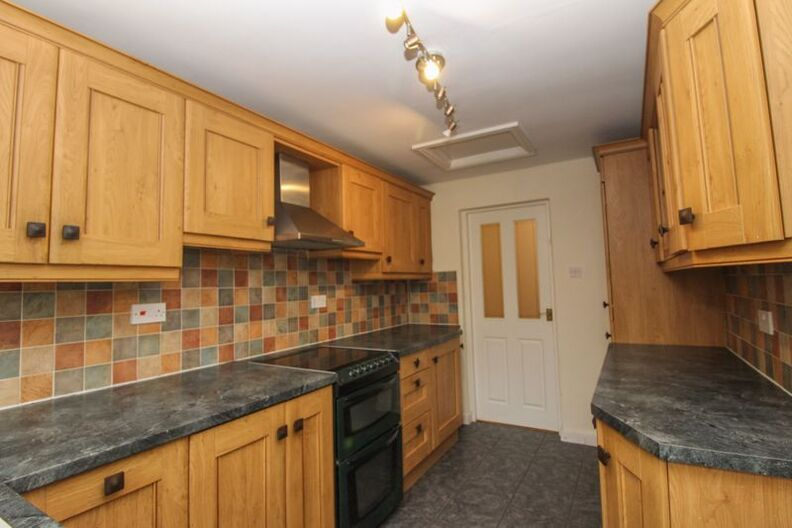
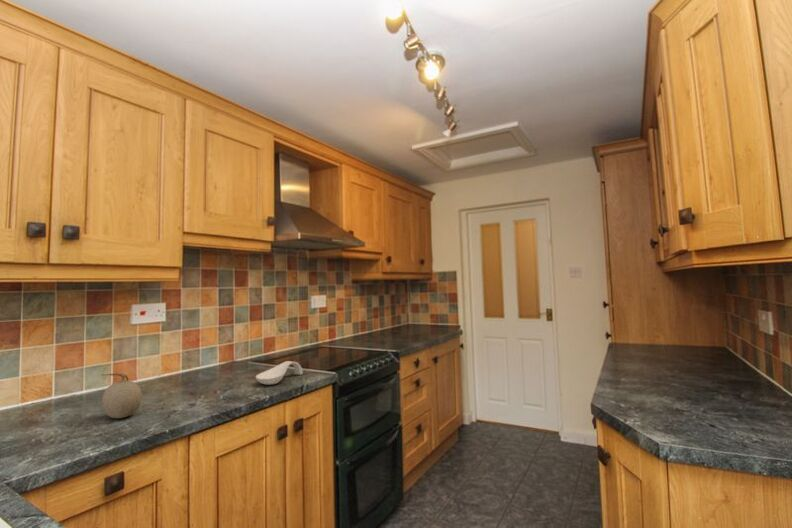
+ spoon rest [255,360,304,386]
+ fruit [101,372,143,419]
